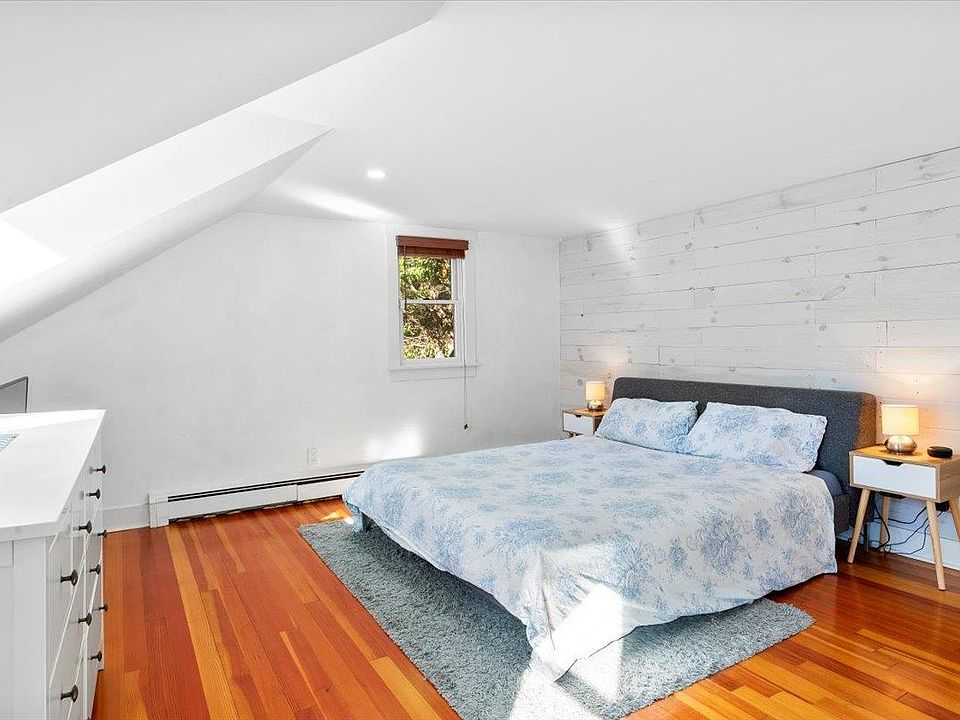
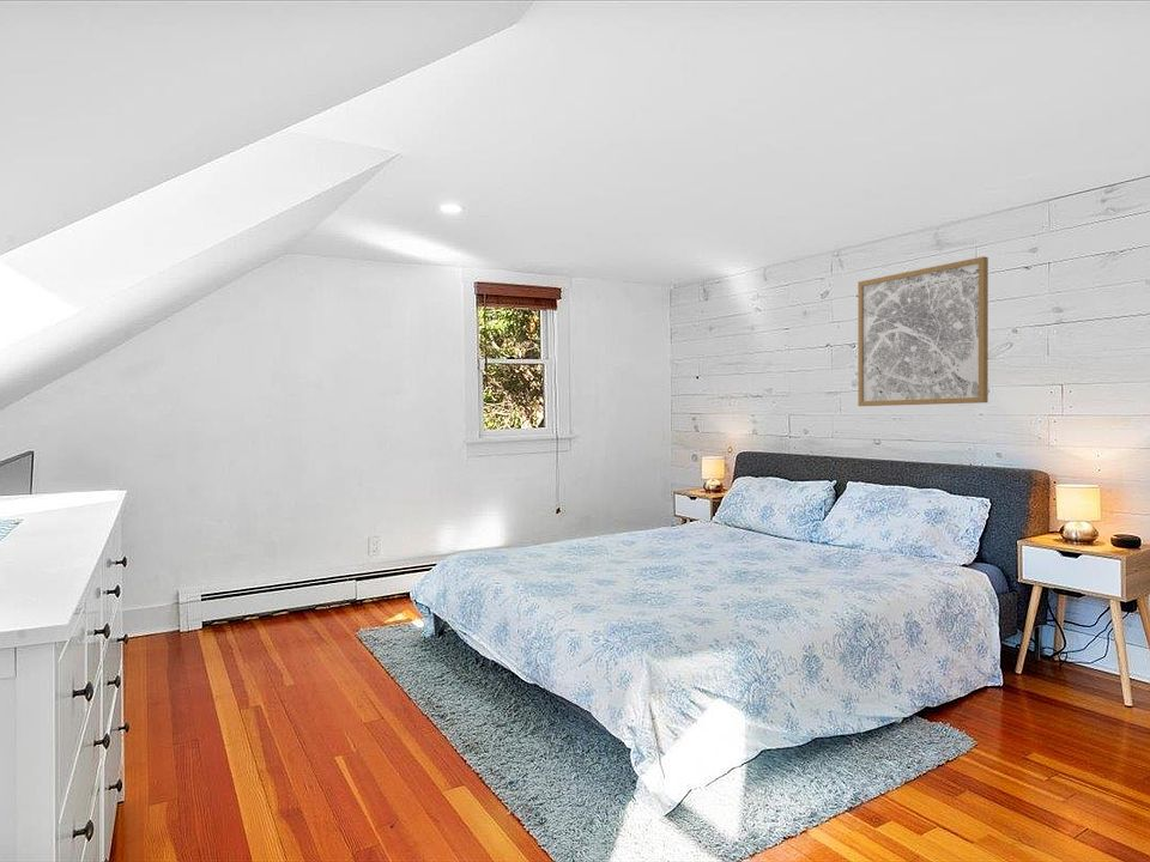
+ wall art [857,255,989,407]
